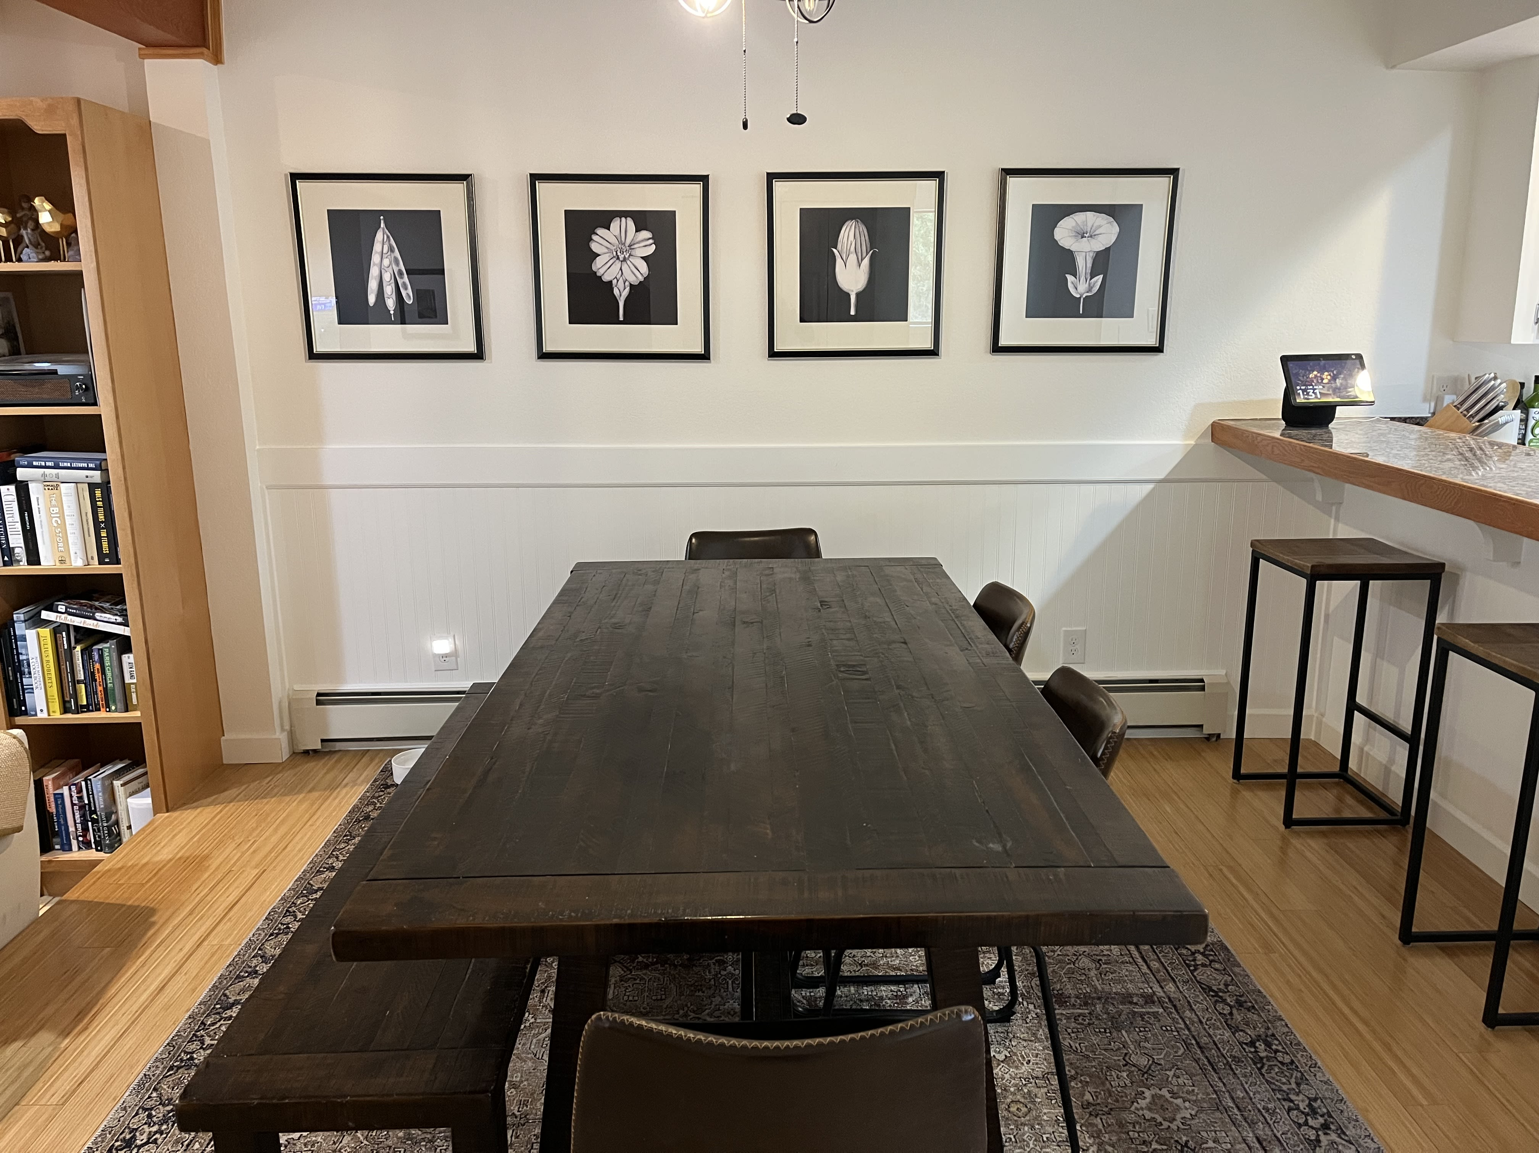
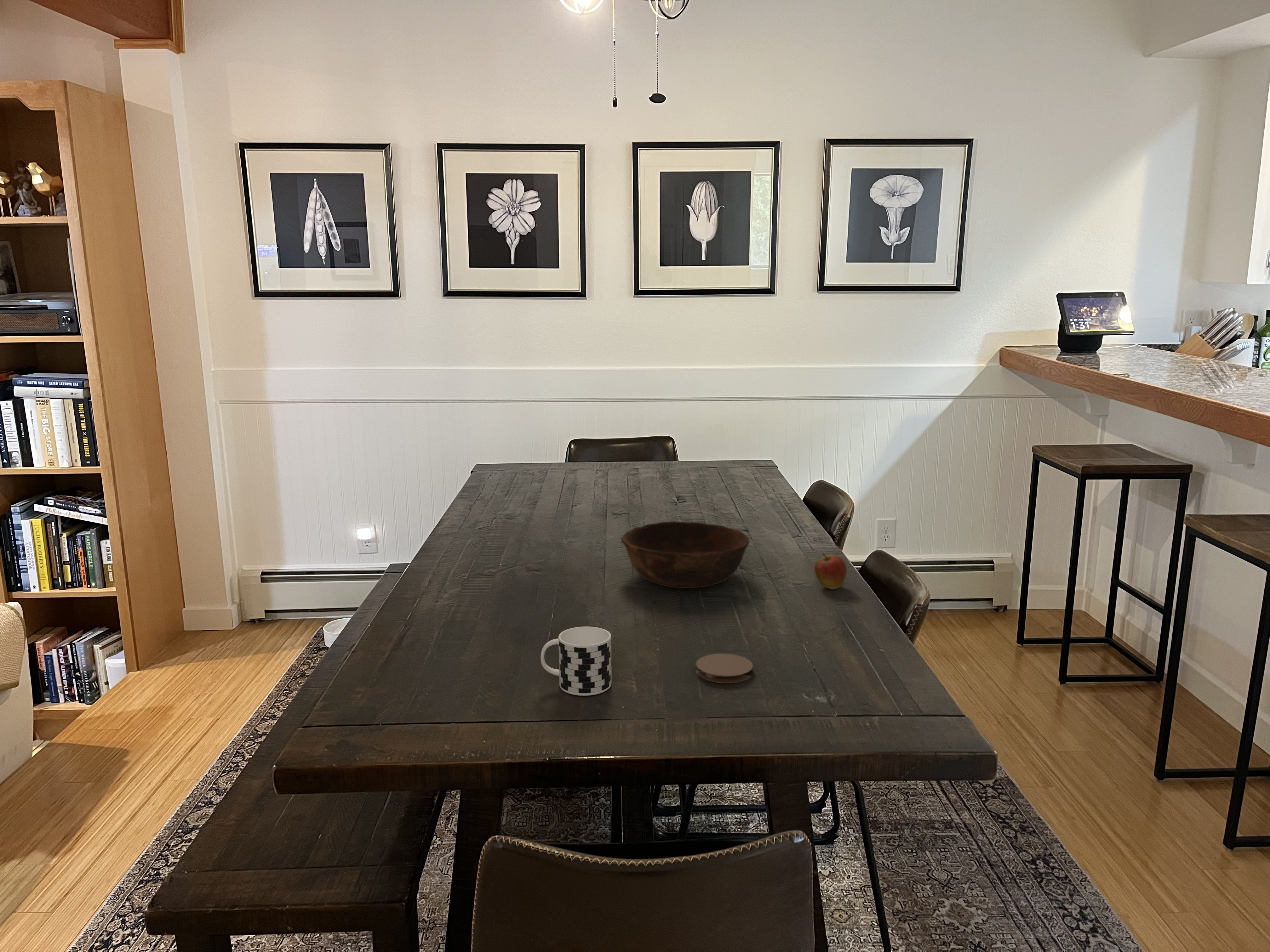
+ cup [540,626,612,696]
+ coaster [696,653,753,684]
+ fruit [814,552,847,589]
+ bowl [621,521,750,589]
